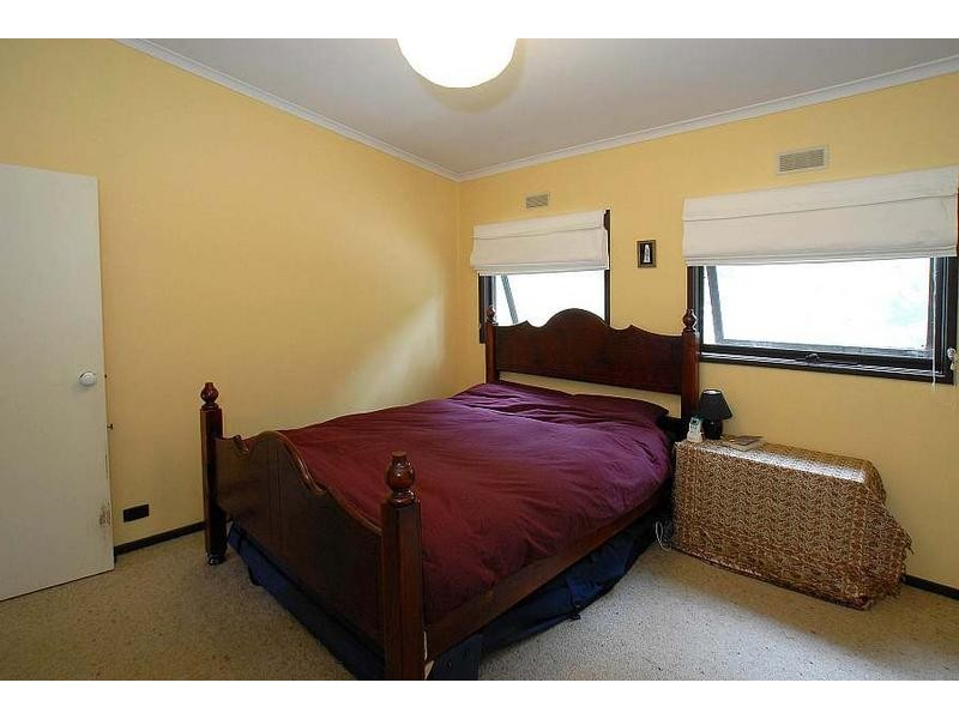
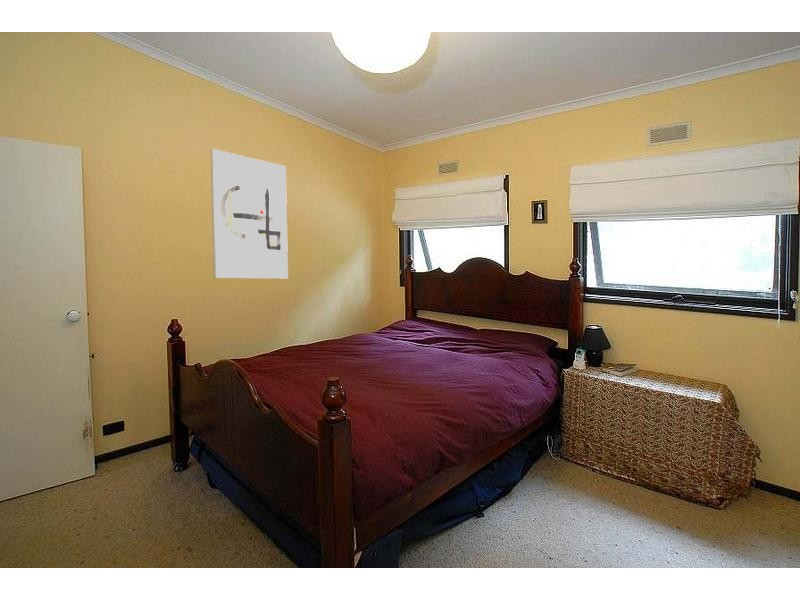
+ wall art [210,148,289,279]
